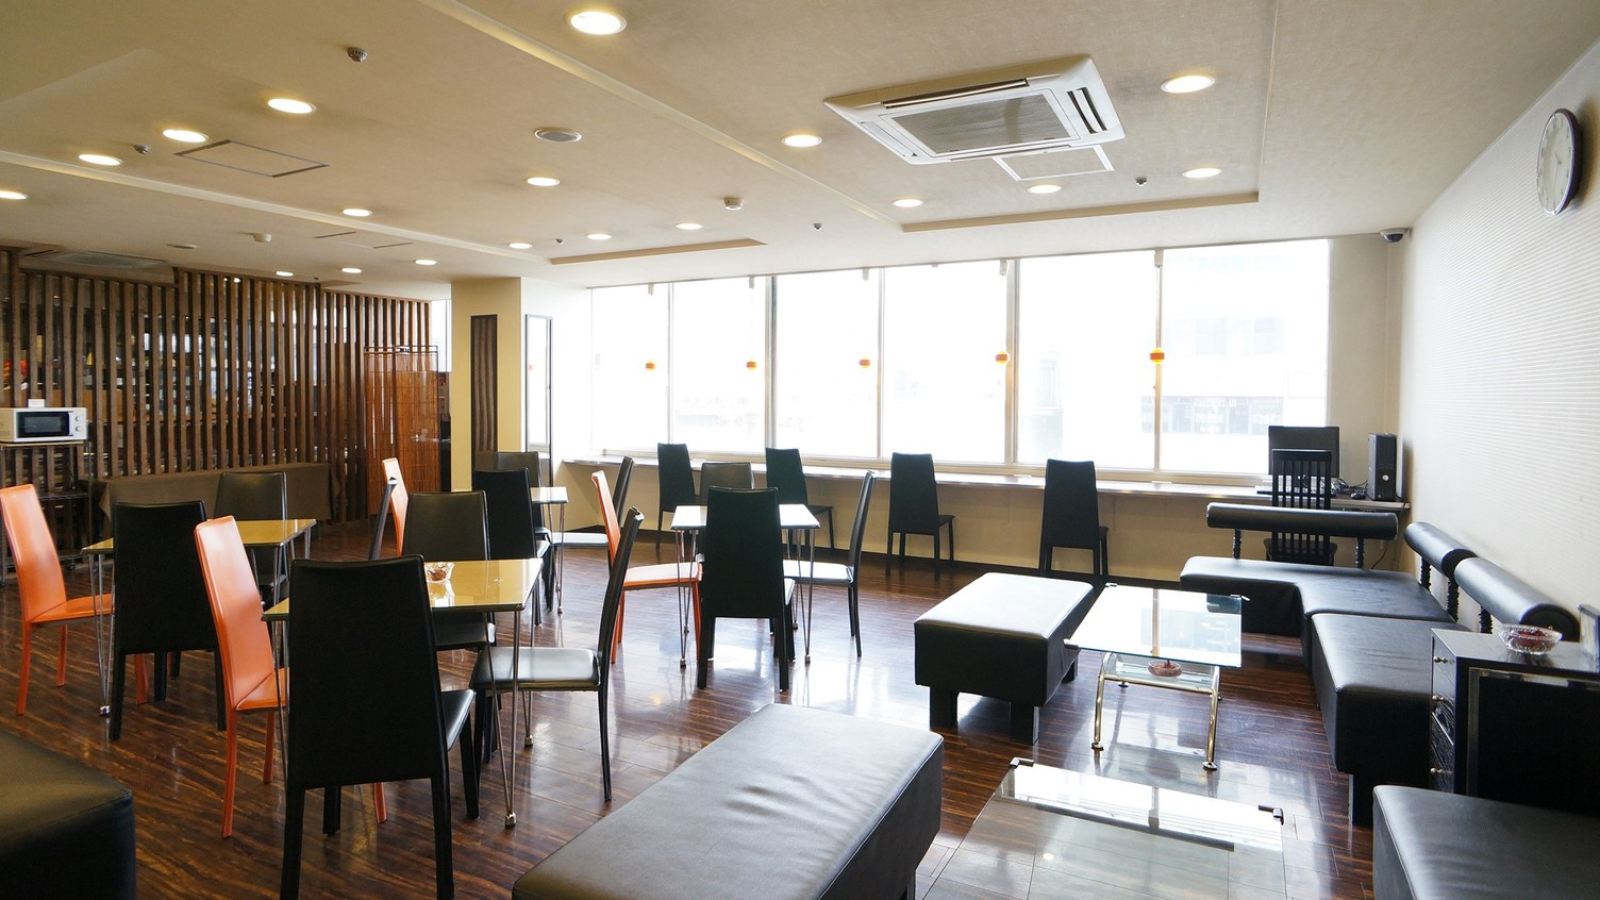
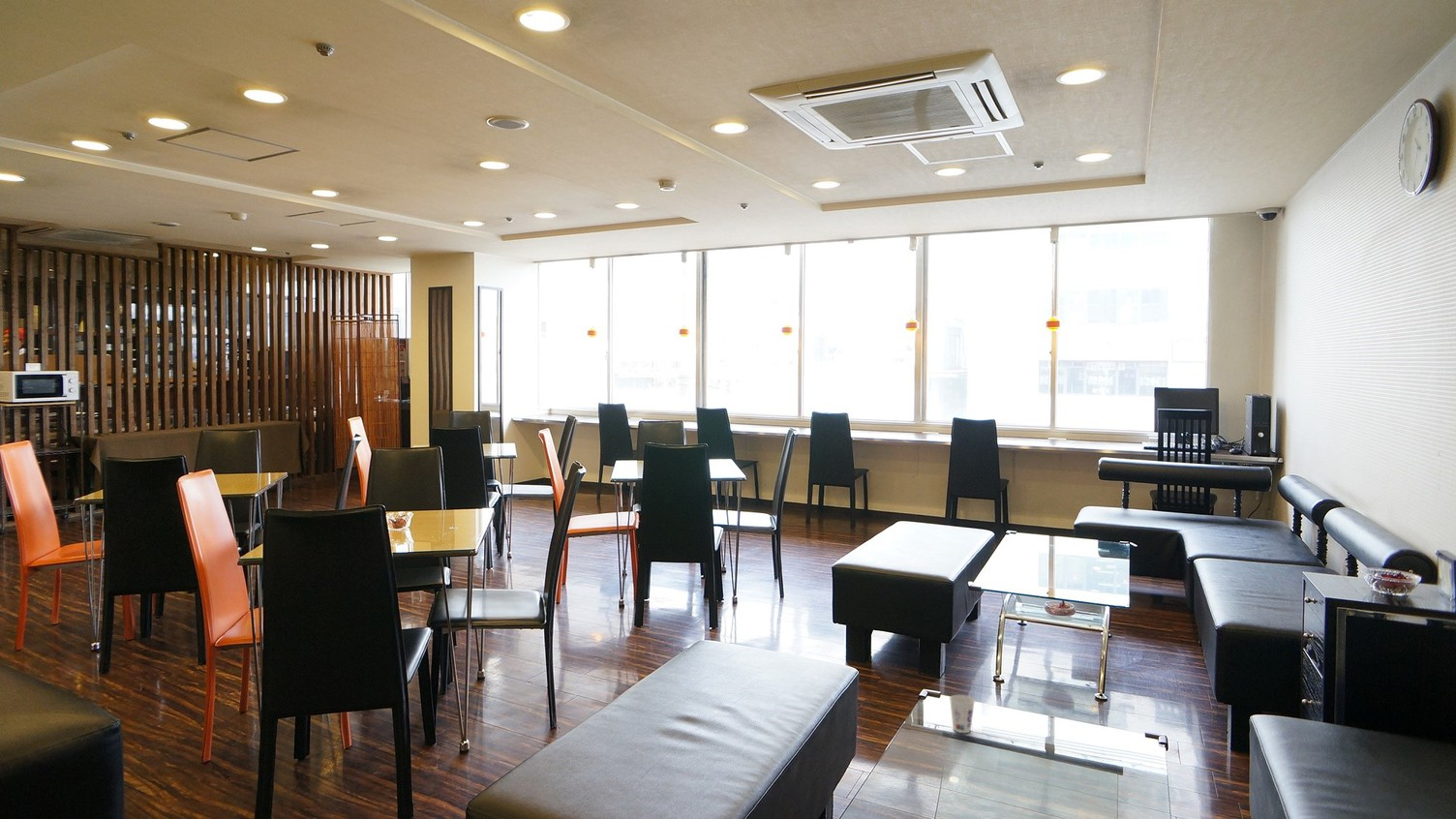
+ cup [949,694,976,734]
